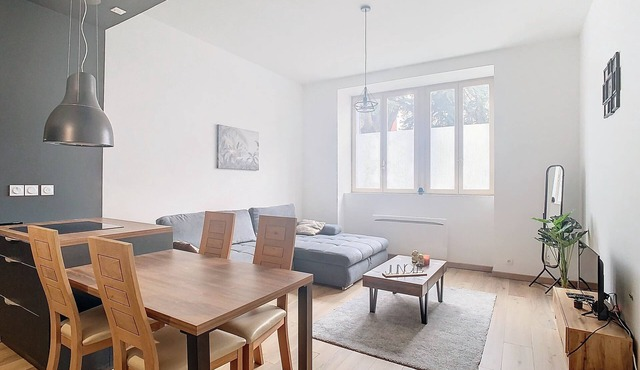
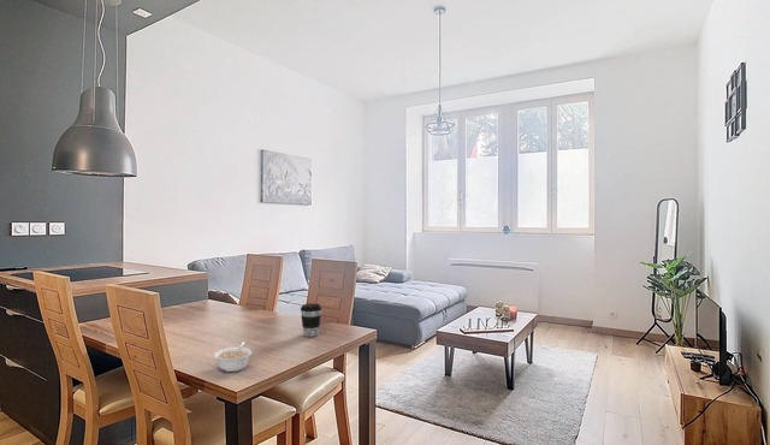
+ coffee cup [300,302,322,338]
+ legume [213,342,254,373]
